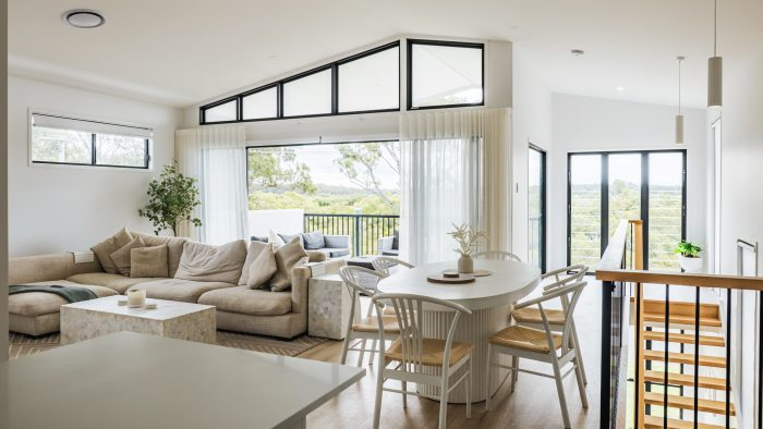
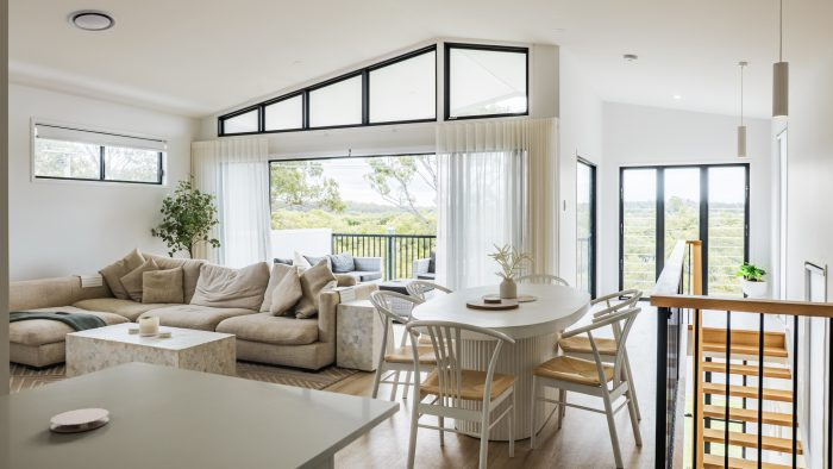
+ coaster [49,407,111,433]
